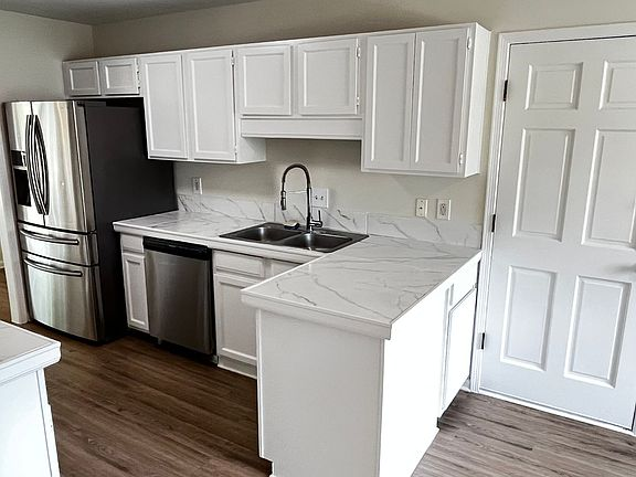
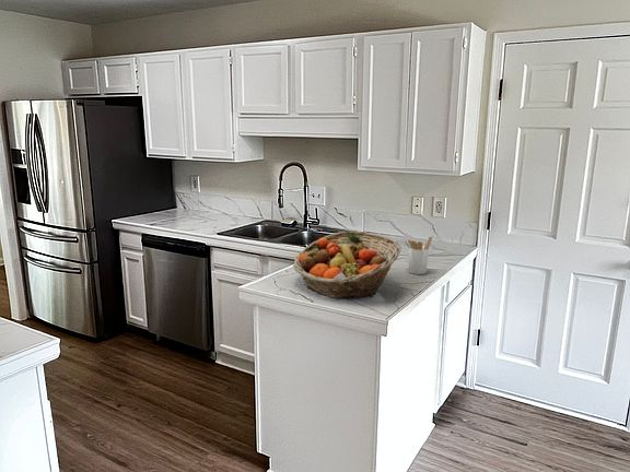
+ fruit basket [292,231,402,300]
+ utensil holder [404,236,433,275]
